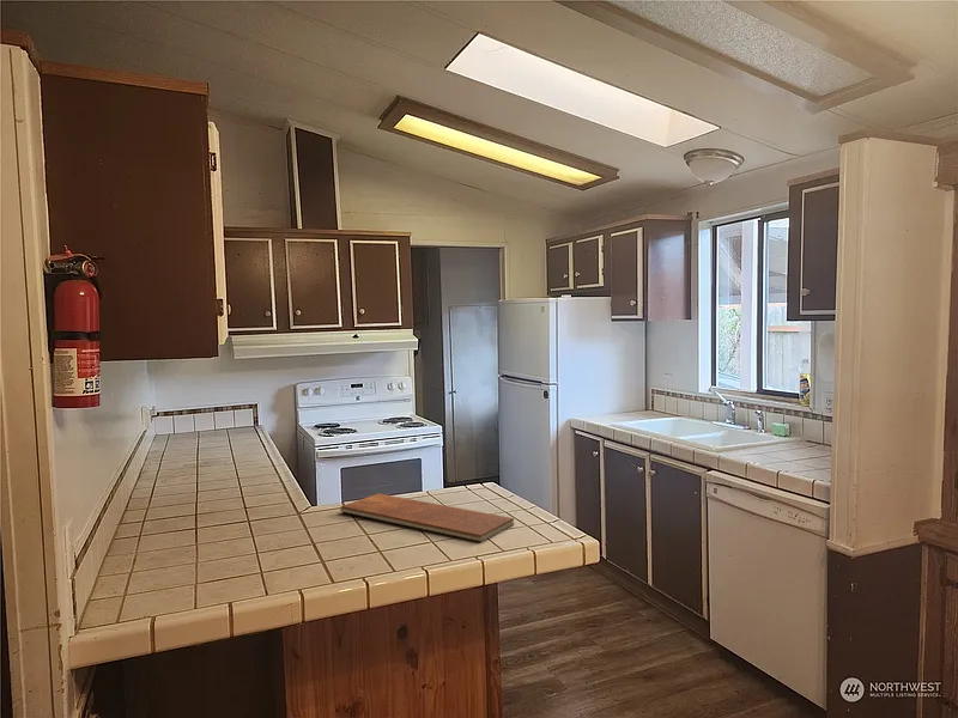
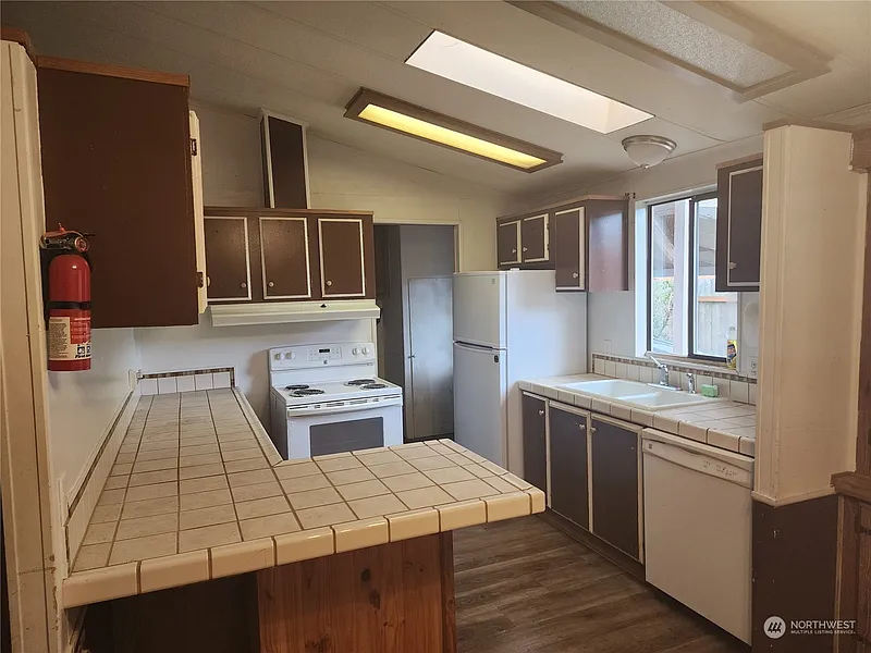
- chopping board [339,492,515,543]
